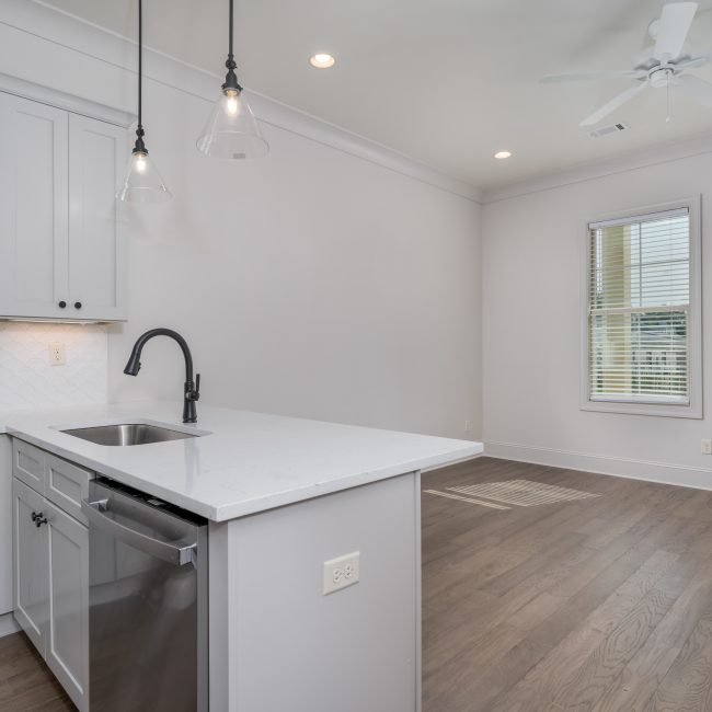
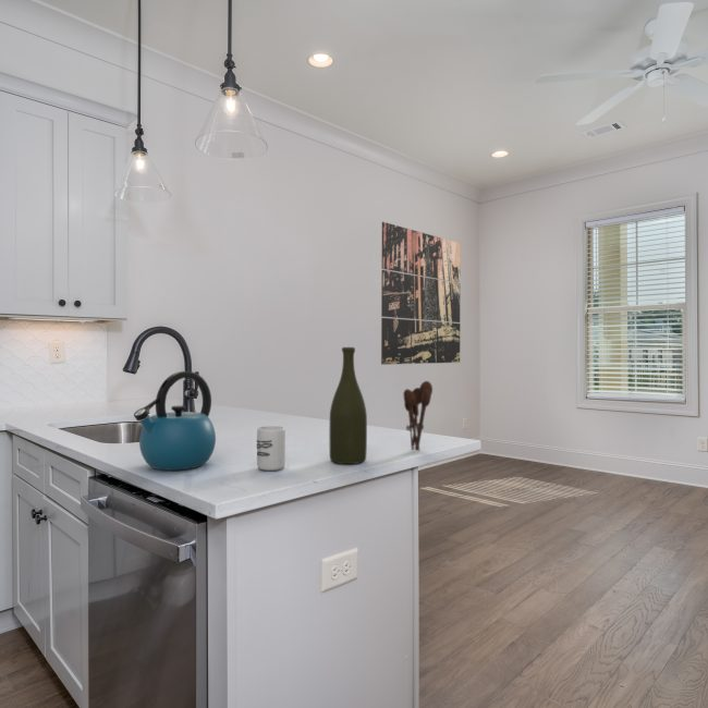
+ wall art [380,221,462,366]
+ cup [256,425,286,472]
+ utensil holder [402,380,434,452]
+ kettle [133,370,217,472]
+ bottle [328,346,368,465]
